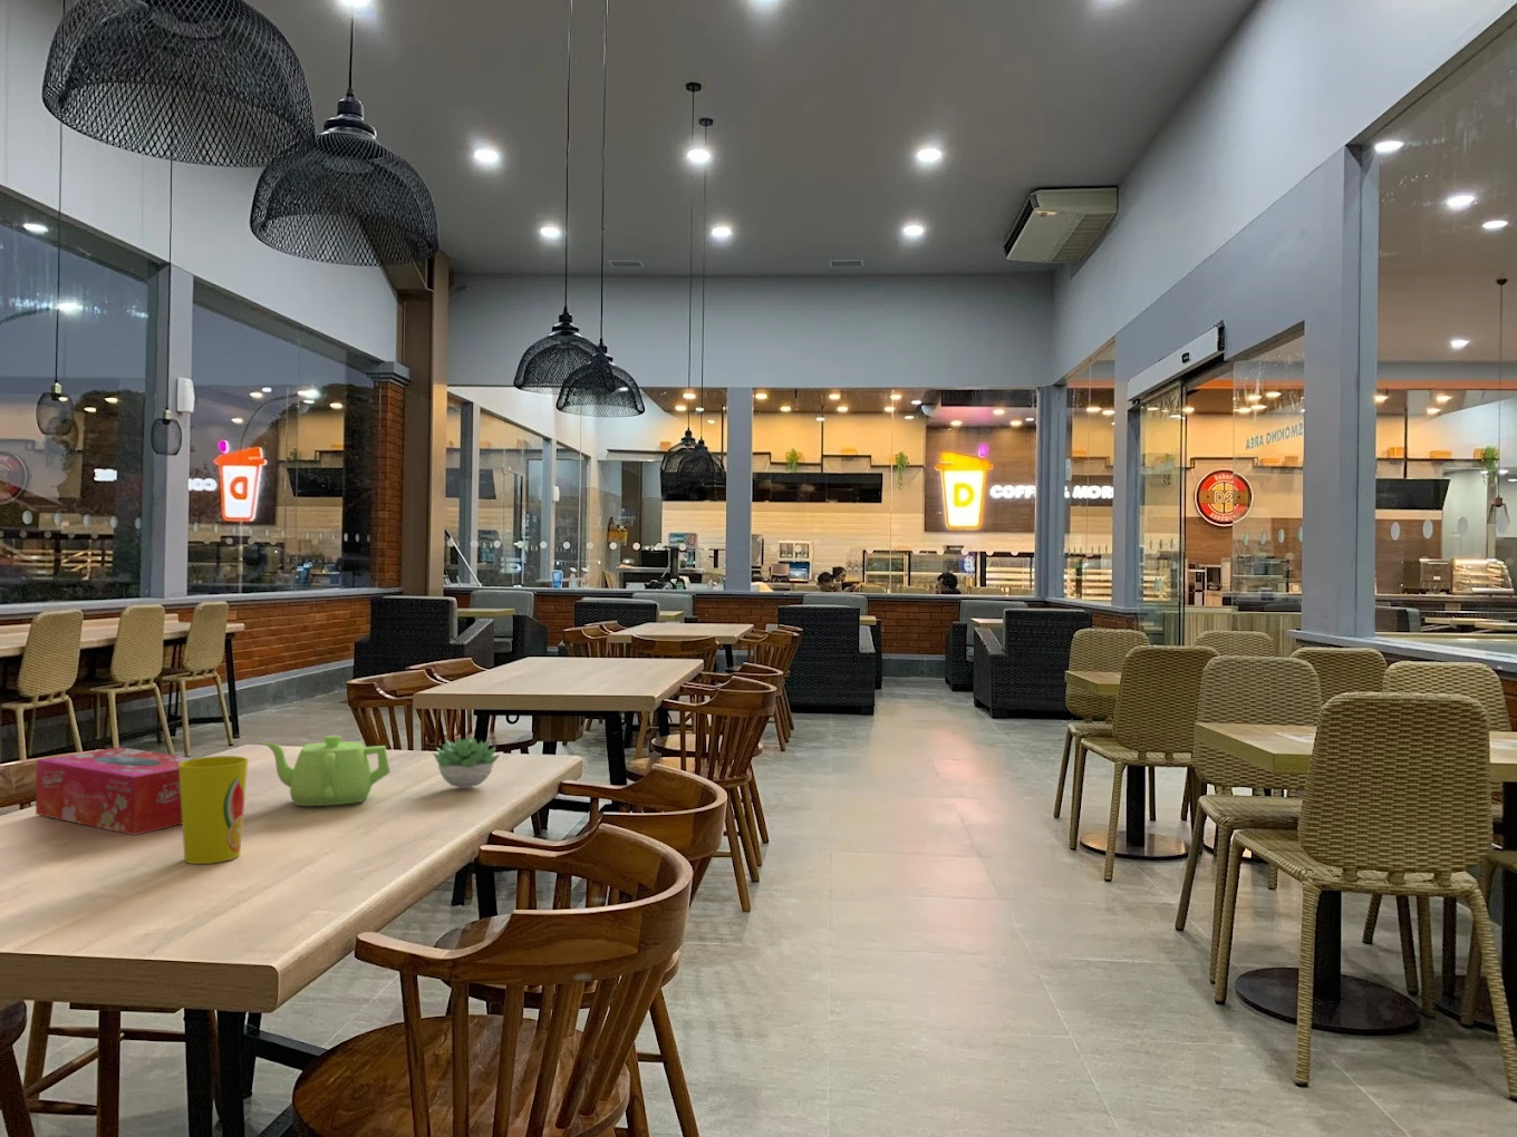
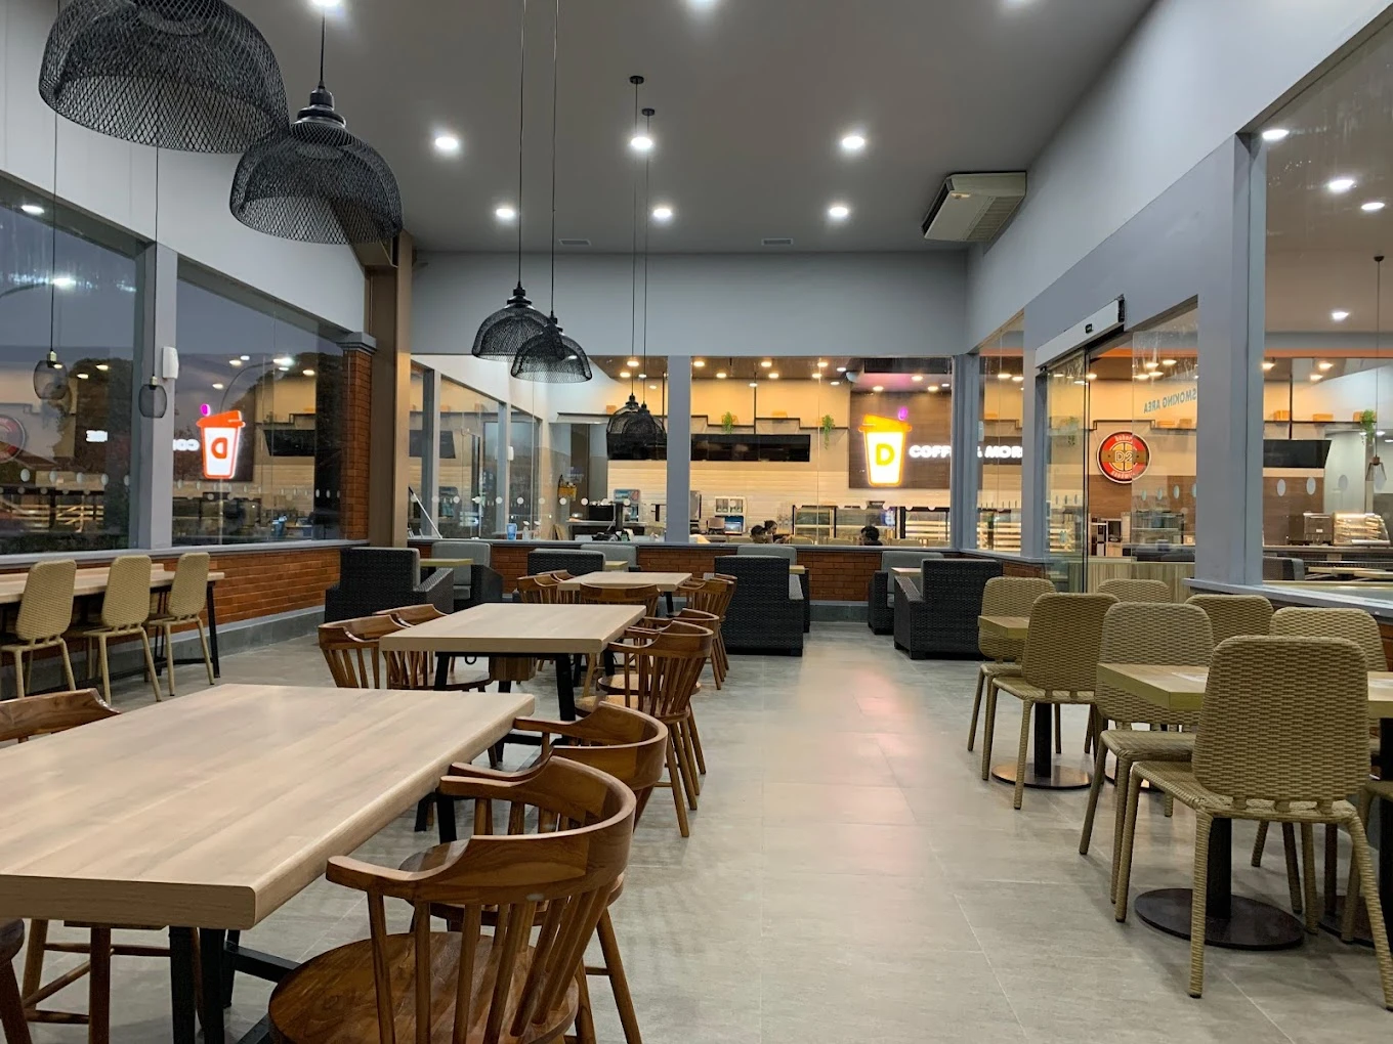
- tissue box [35,745,195,836]
- teapot [262,735,392,807]
- cup [178,755,250,865]
- succulent plant [431,737,500,789]
